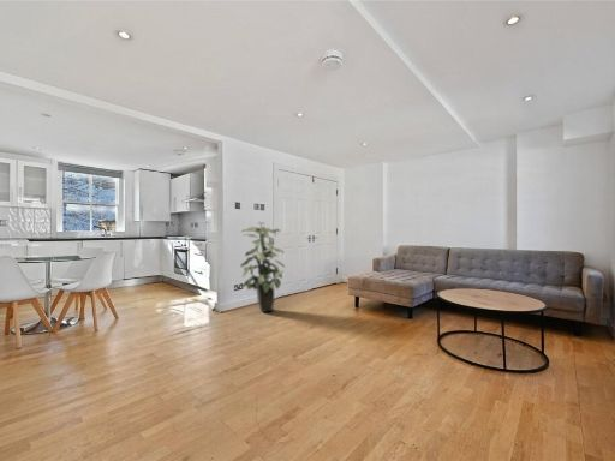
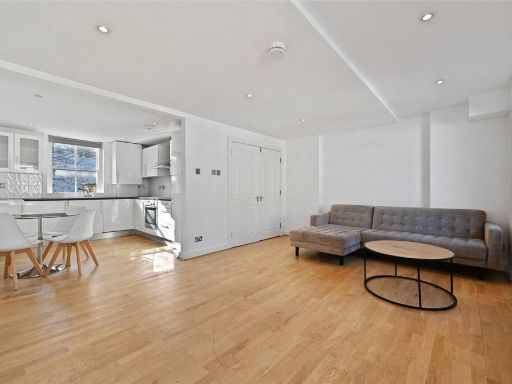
- indoor plant [239,221,287,313]
